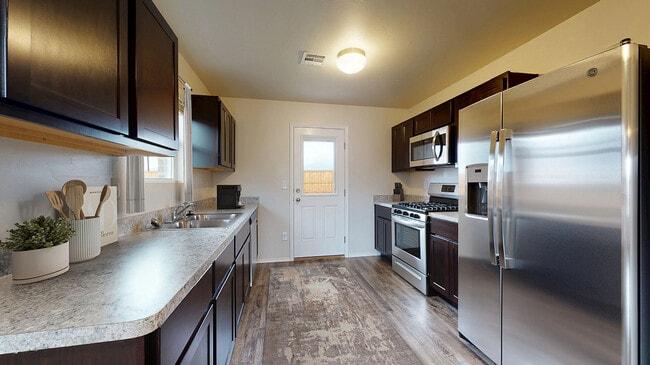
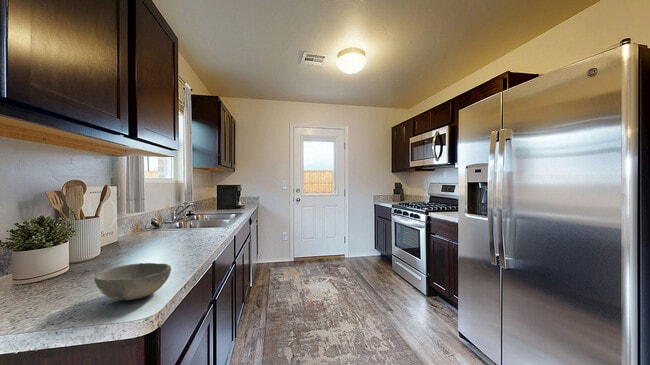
+ bowl [93,262,172,301]
